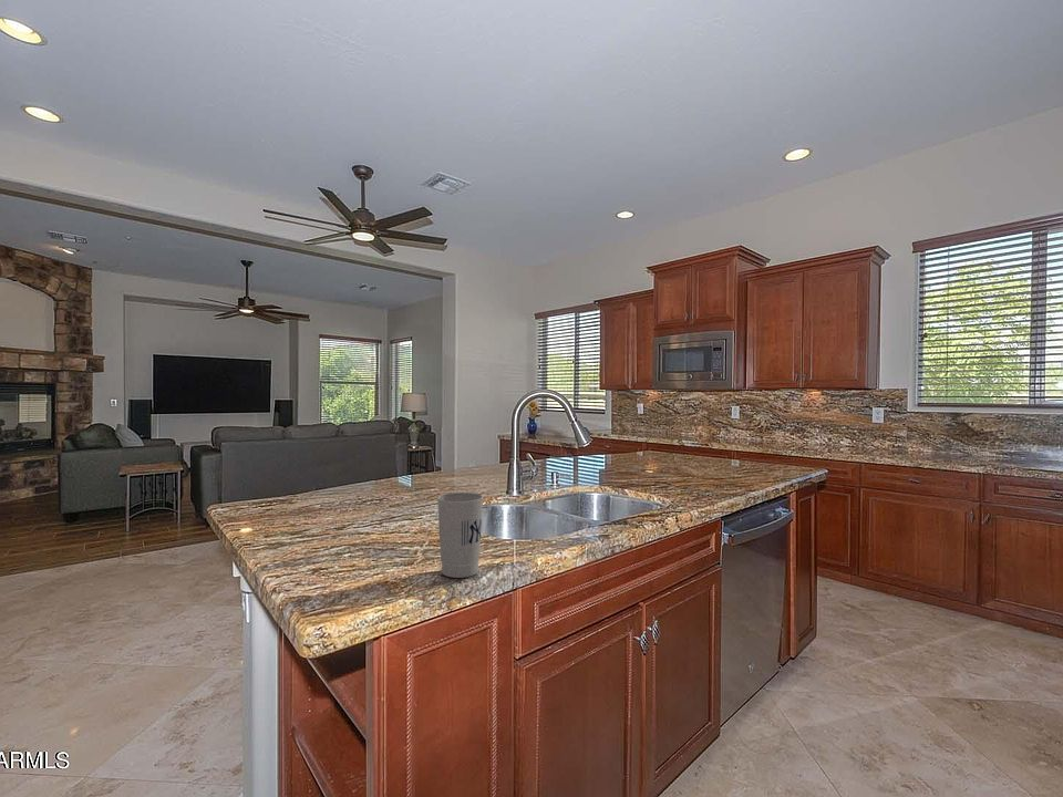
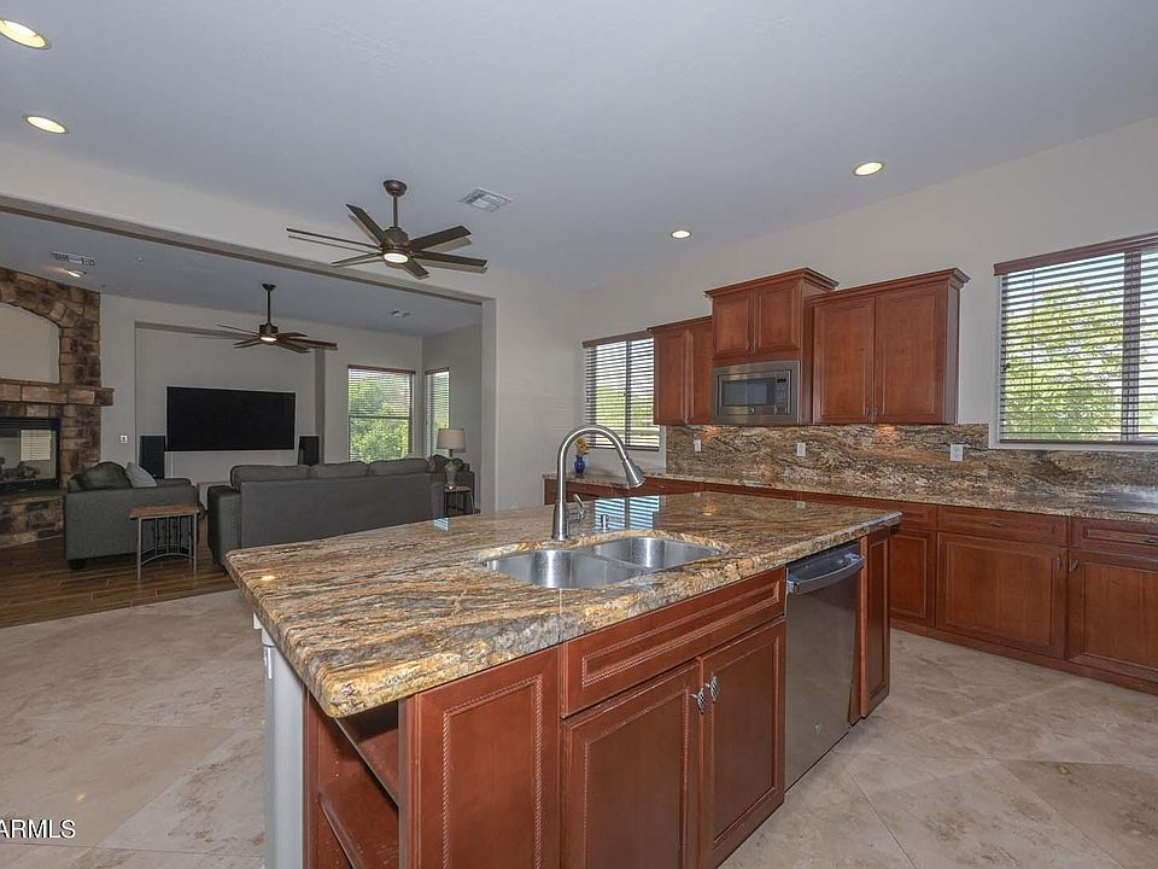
- cup [436,491,485,579]
